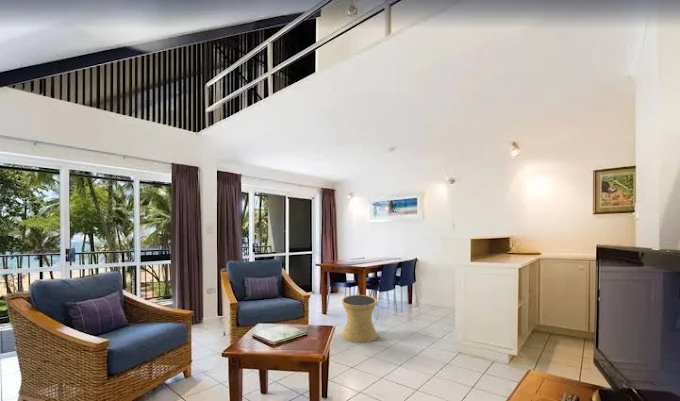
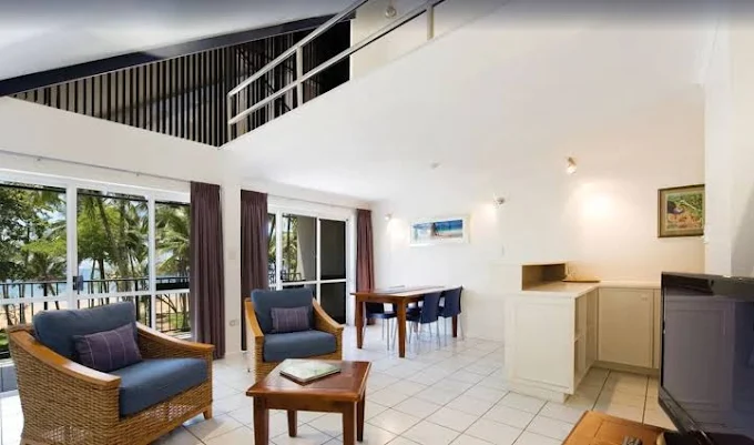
- side table [340,294,379,344]
